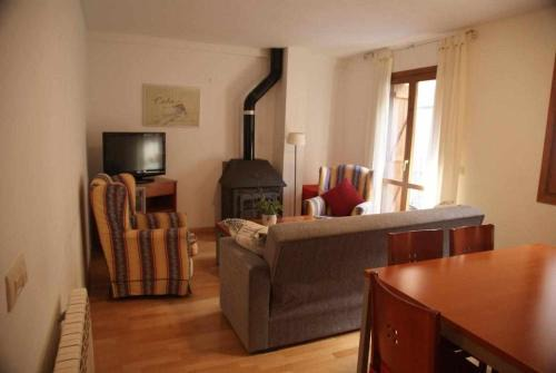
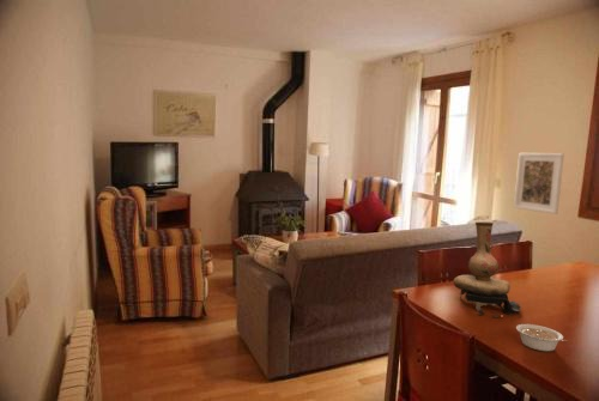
+ vase [452,221,522,318]
+ legume [515,323,569,352]
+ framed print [513,152,565,215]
